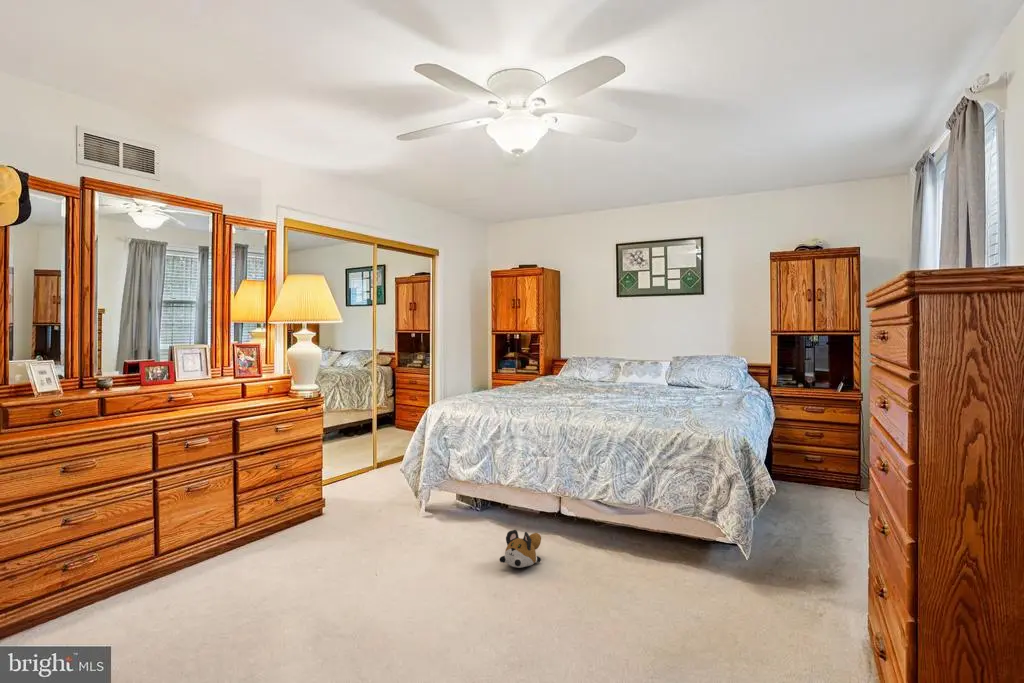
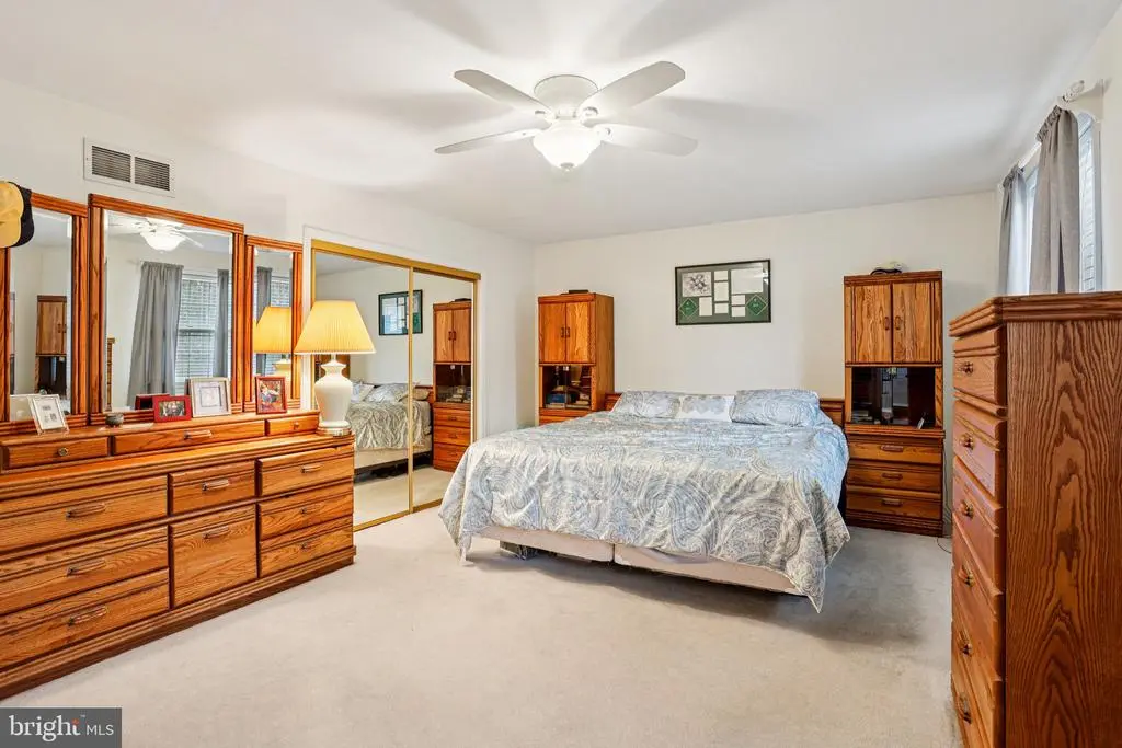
- plush toy [499,529,542,569]
